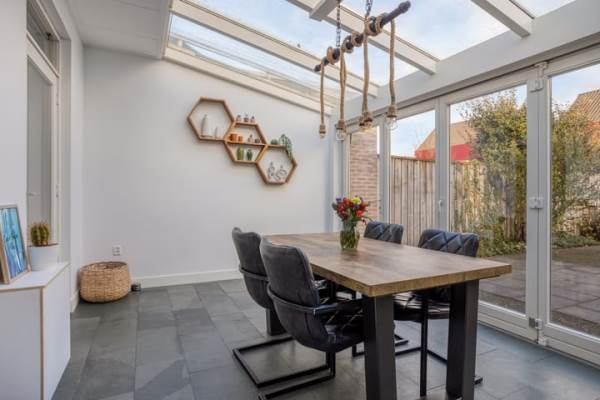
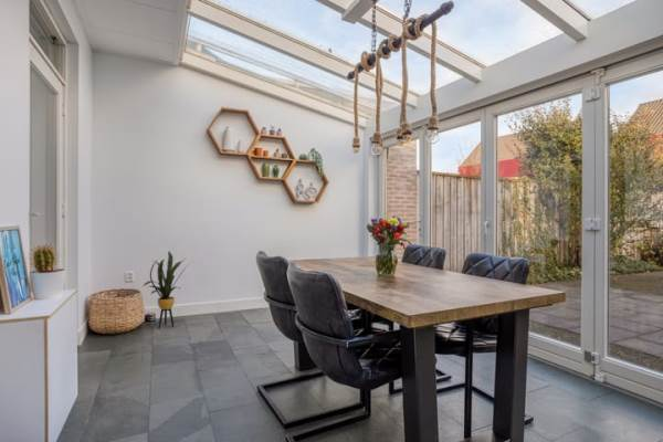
+ house plant [140,250,194,329]
